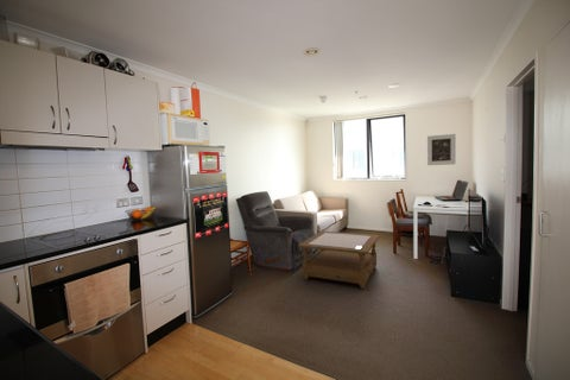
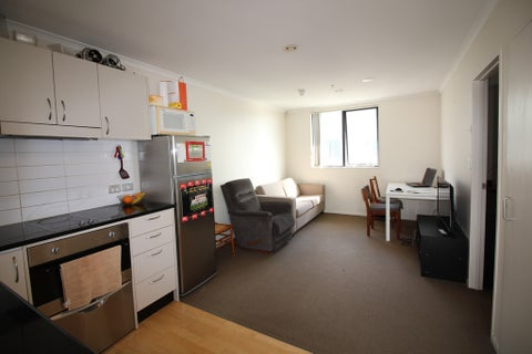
- coffee table [298,230,380,290]
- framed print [426,133,457,166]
